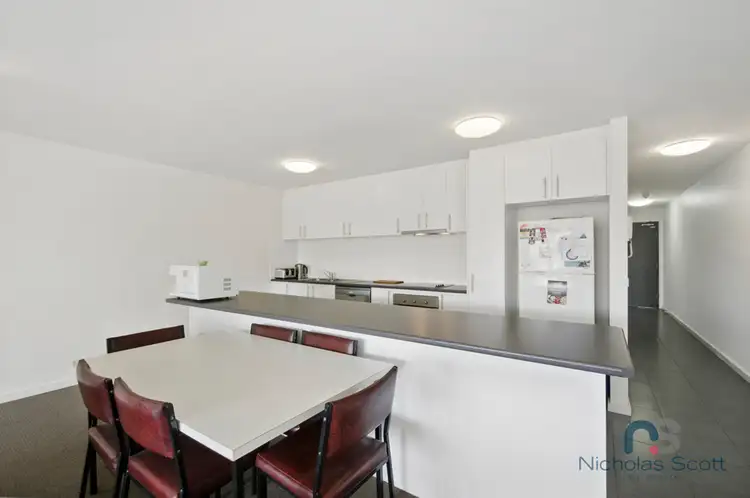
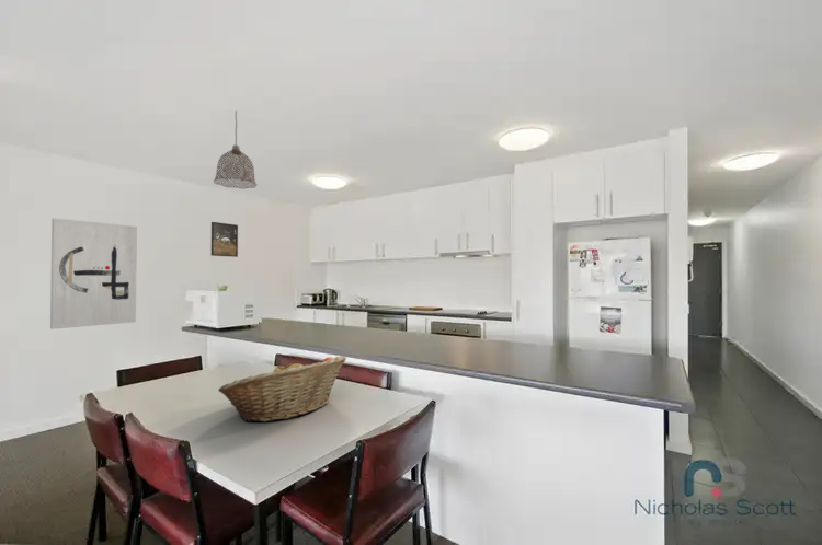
+ wall art [49,218,138,331]
+ fruit basket [217,355,347,422]
+ pendant lamp [213,109,258,189]
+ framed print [210,221,239,258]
